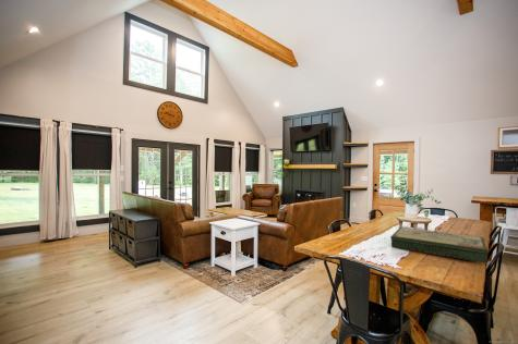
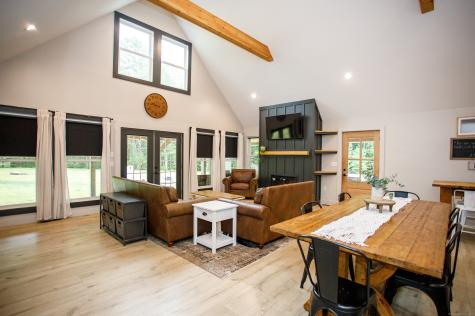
- board game [389,226,489,265]
